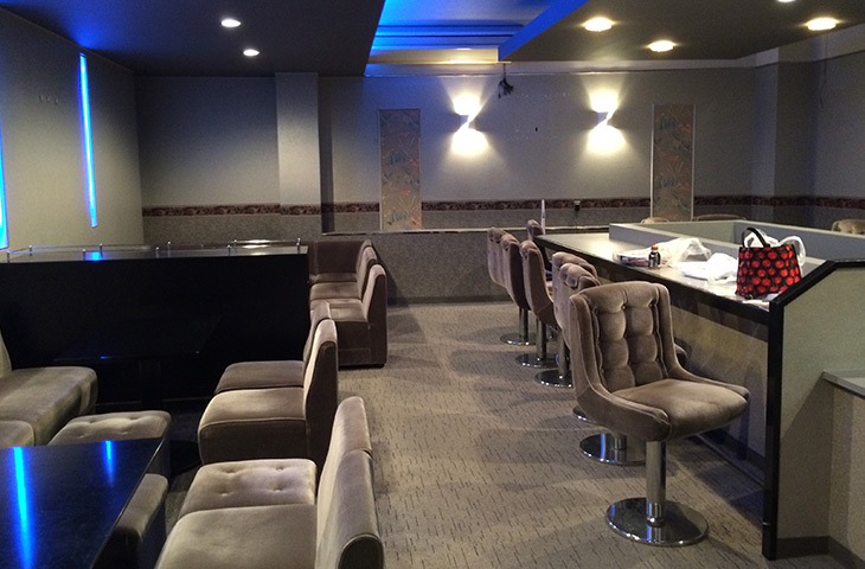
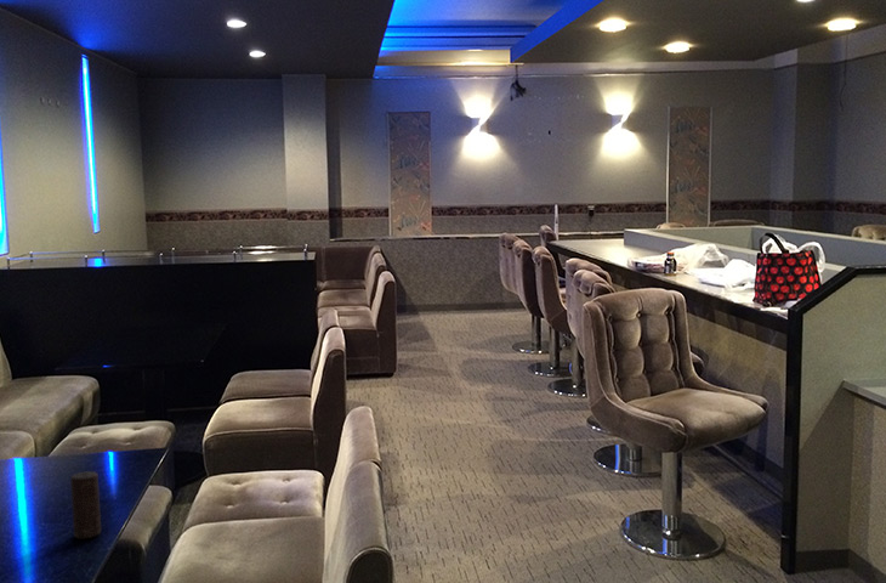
+ candle [69,470,102,540]
